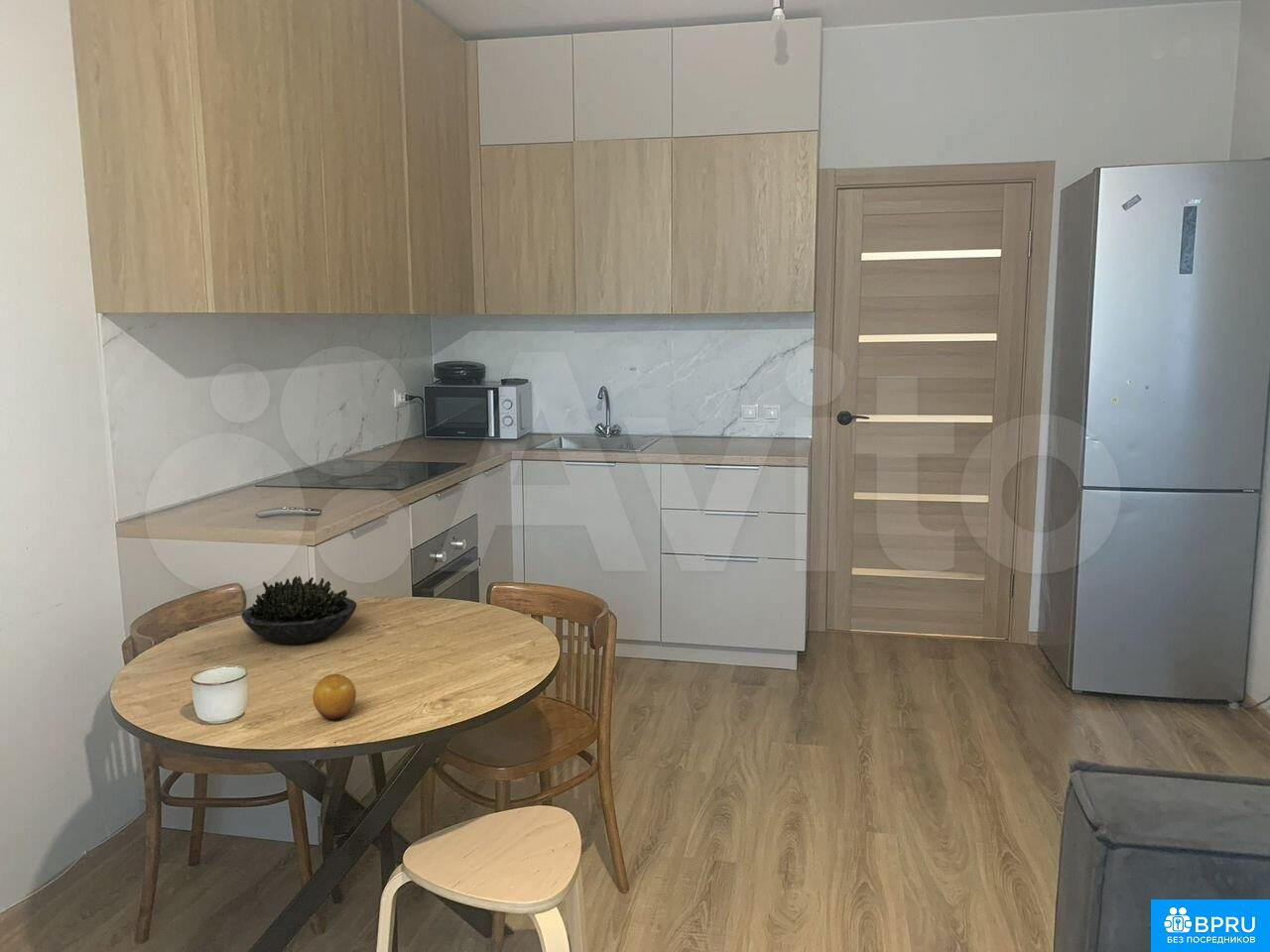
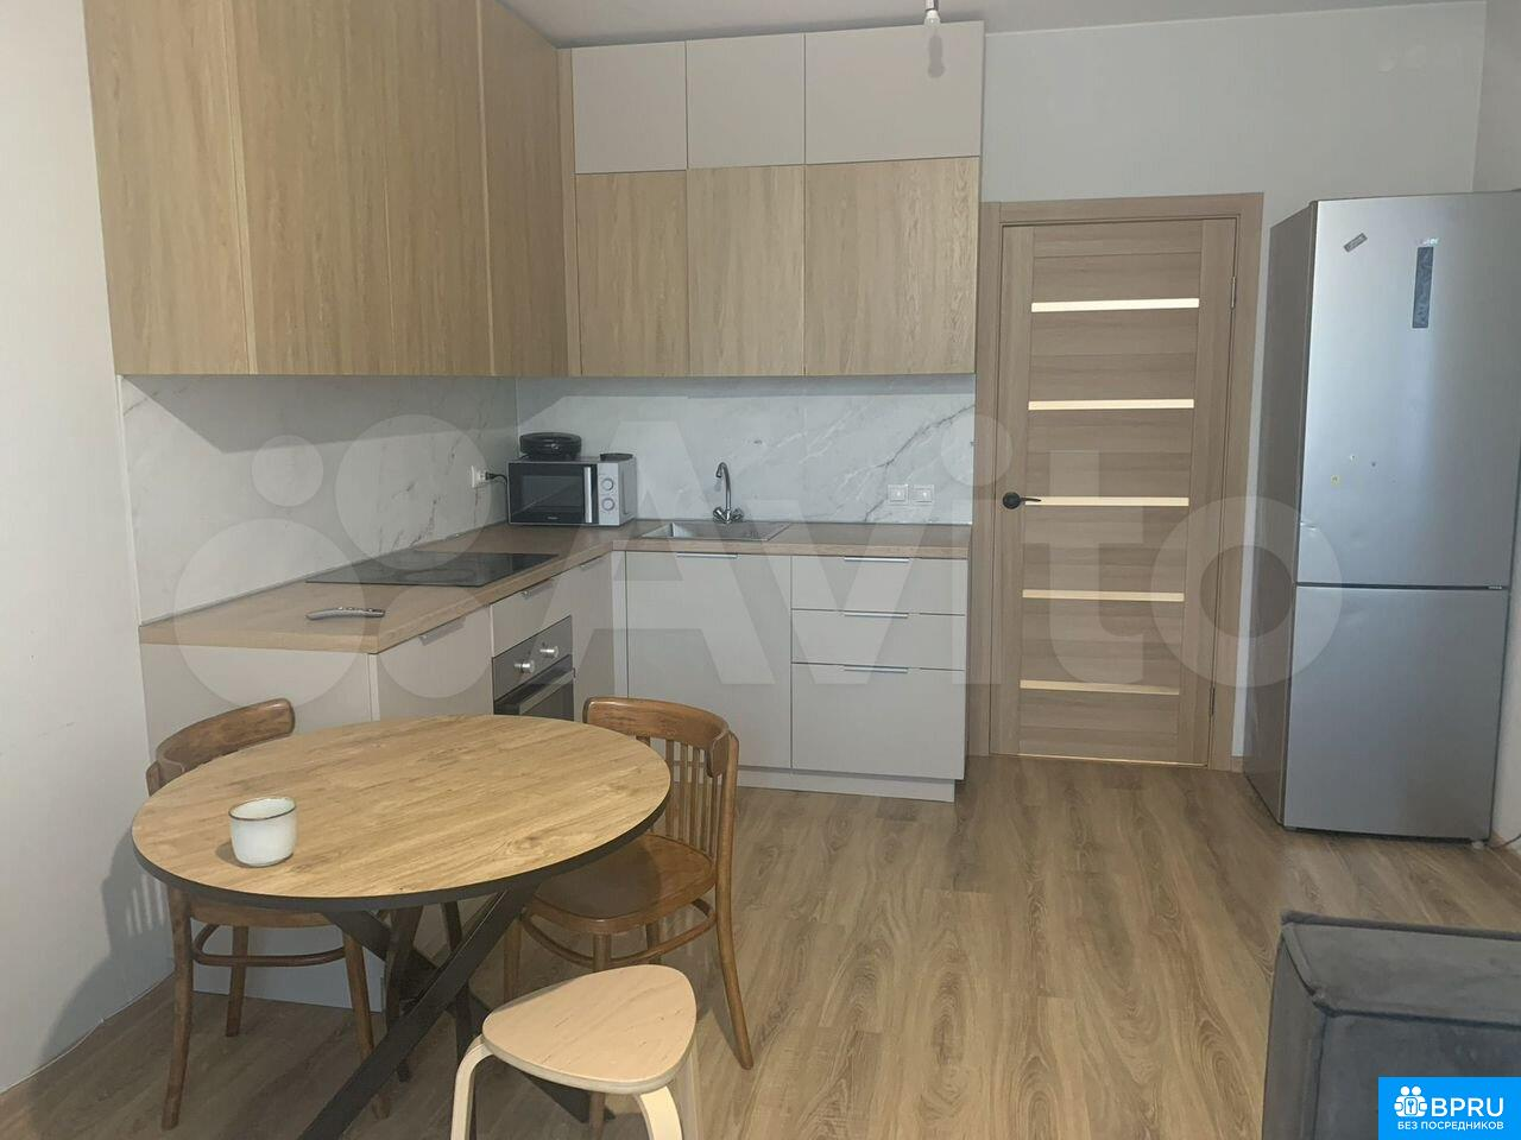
- succulent plant [240,575,357,646]
- fruit [312,673,357,721]
